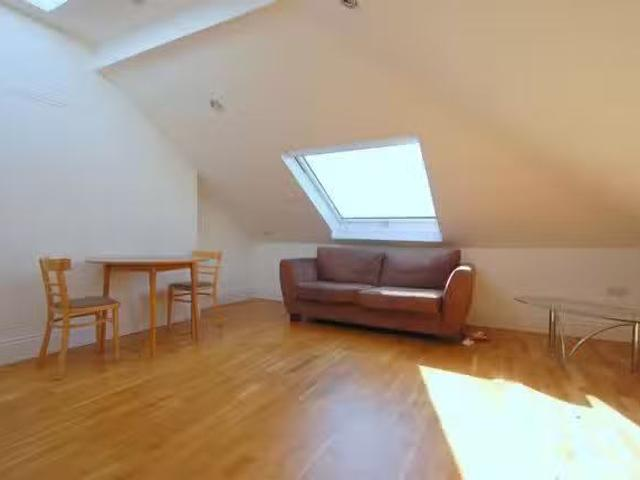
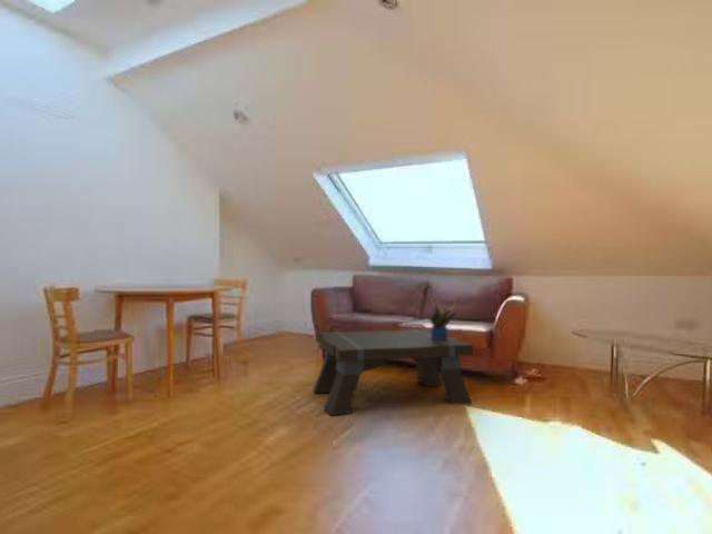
+ potted plant [428,297,459,339]
+ coffee table [313,328,474,417]
